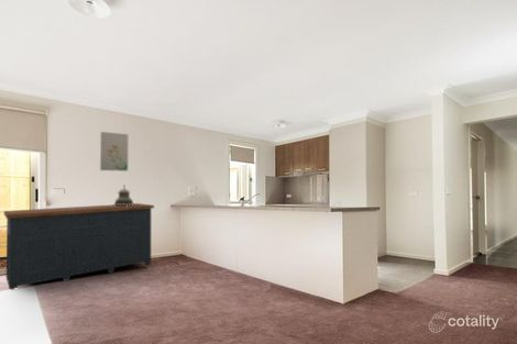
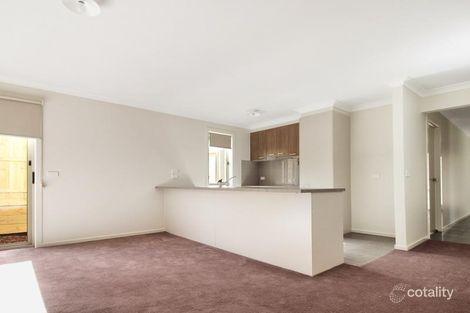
- decorative urn [113,184,134,207]
- sideboard [3,202,155,290]
- wall art [99,131,129,171]
